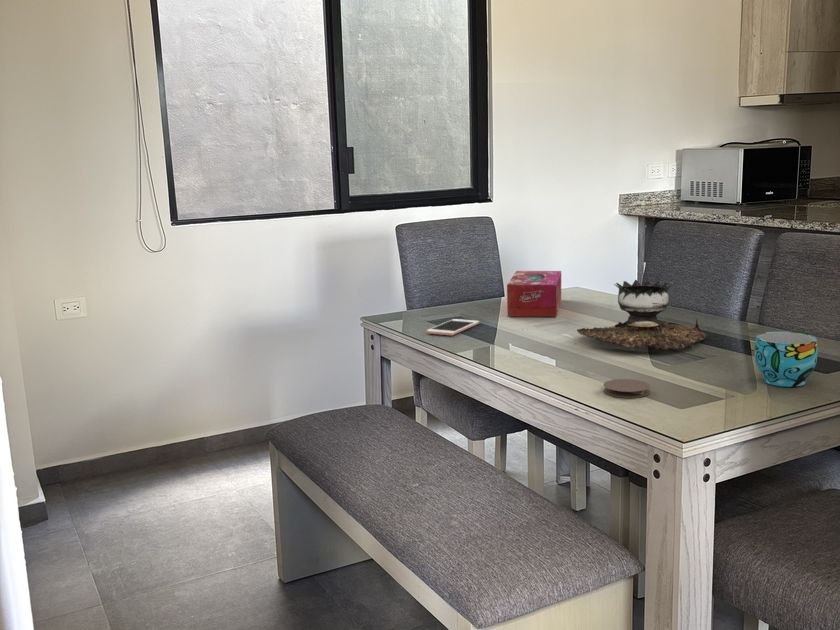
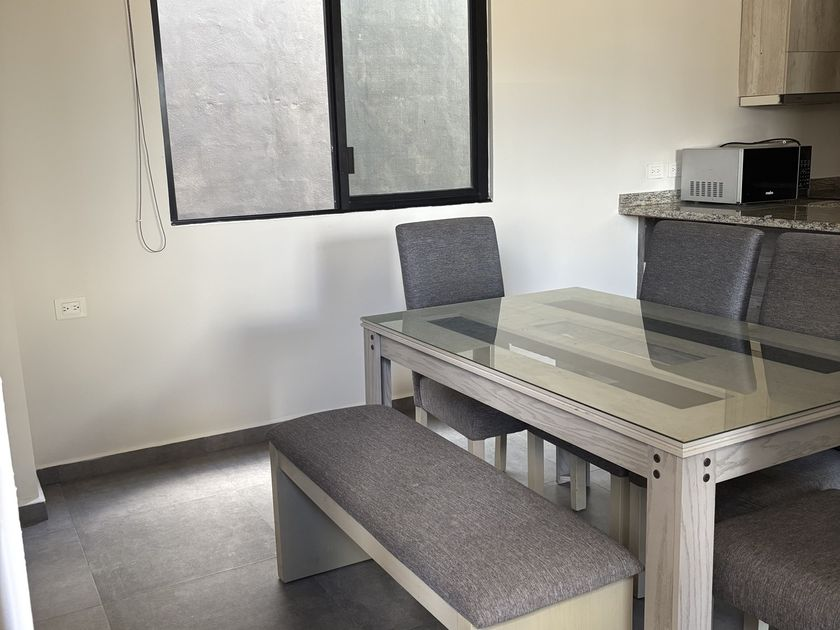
- cup [753,331,819,388]
- tissue box [506,270,562,318]
- cell phone [426,318,480,336]
- brazier [576,279,709,351]
- coaster [602,378,651,399]
